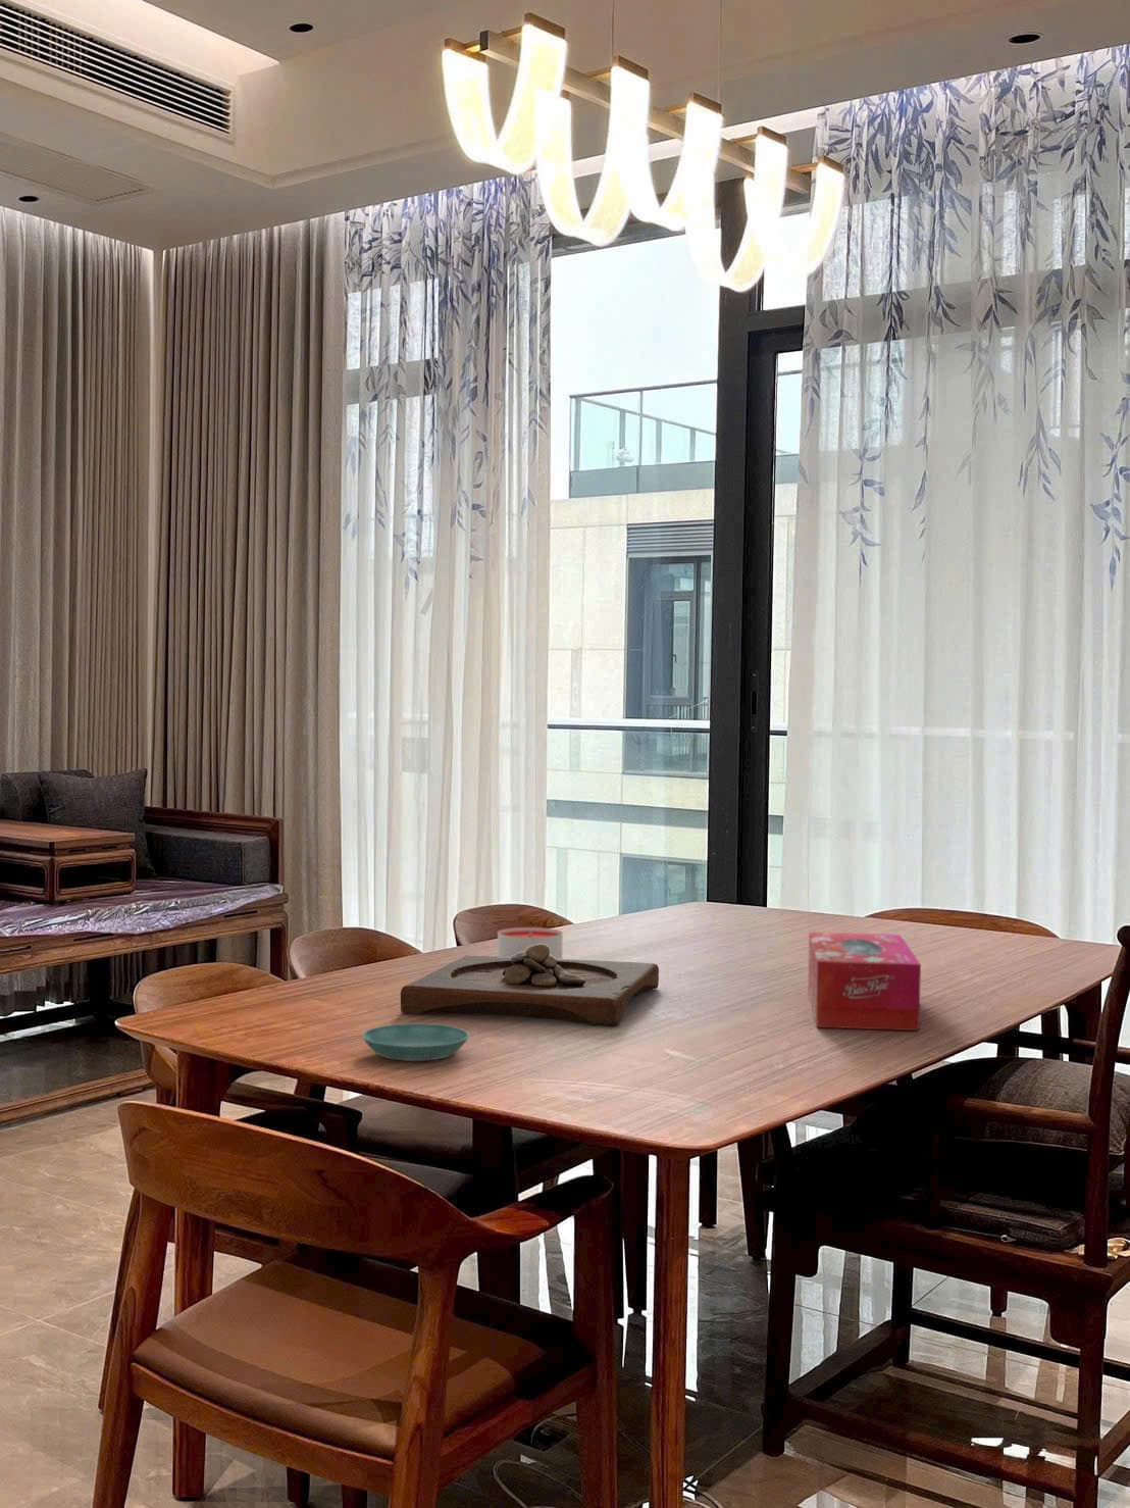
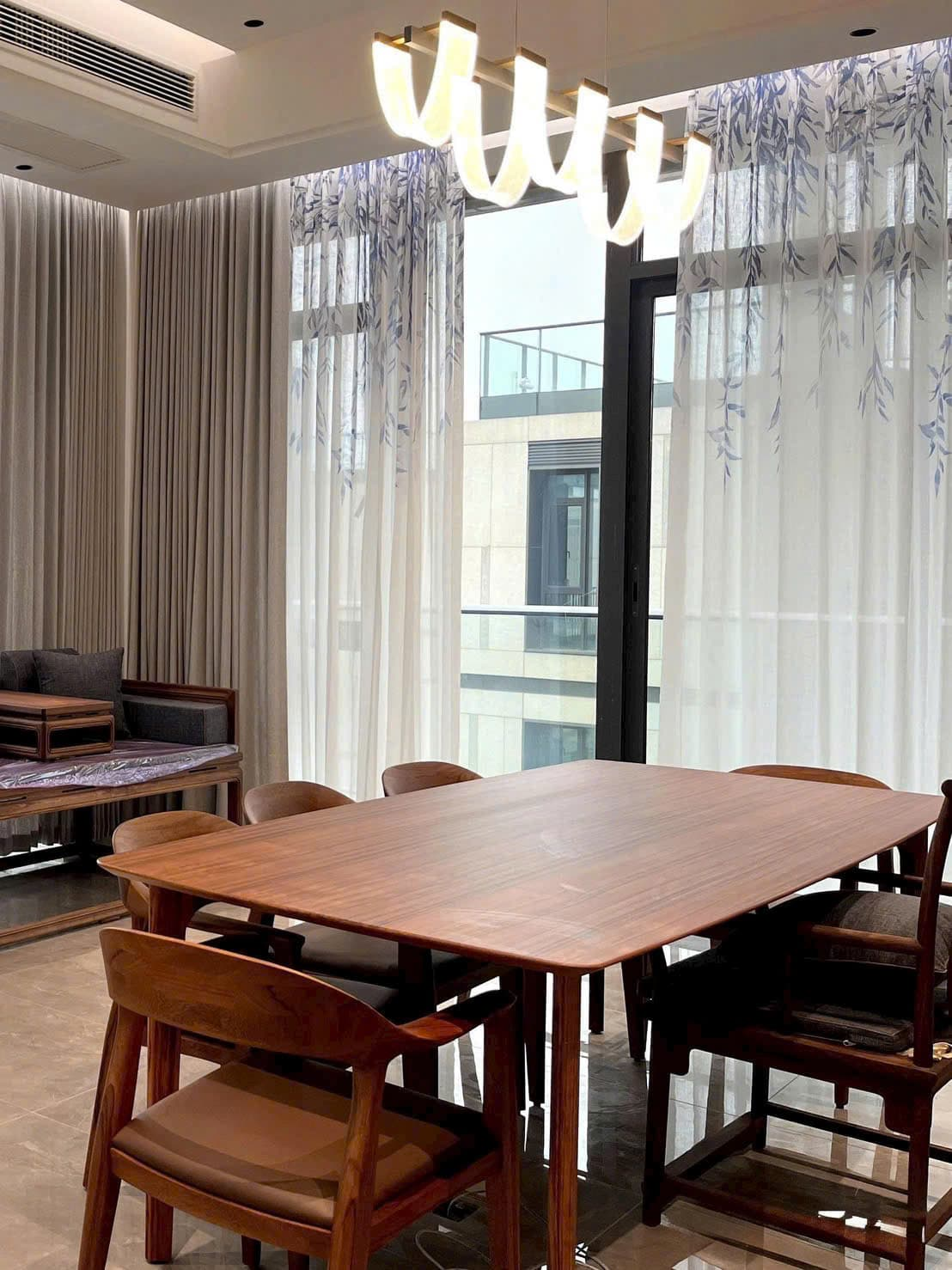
- tissue box [807,932,922,1032]
- candle [496,926,564,959]
- wooden tray [400,944,660,1026]
- saucer [361,1022,470,1062]
